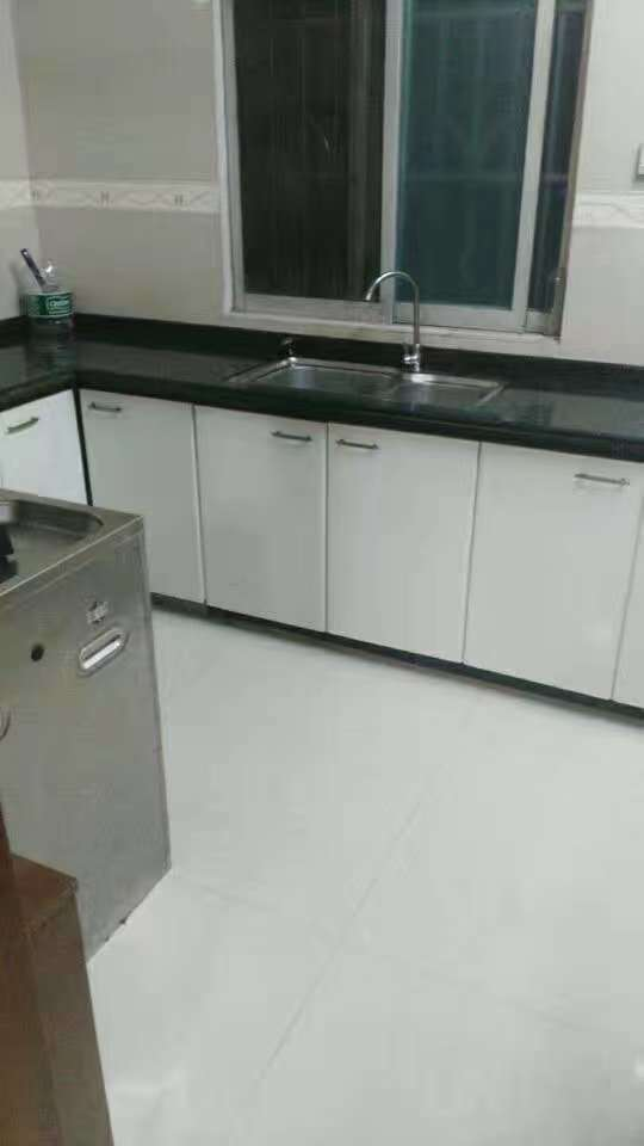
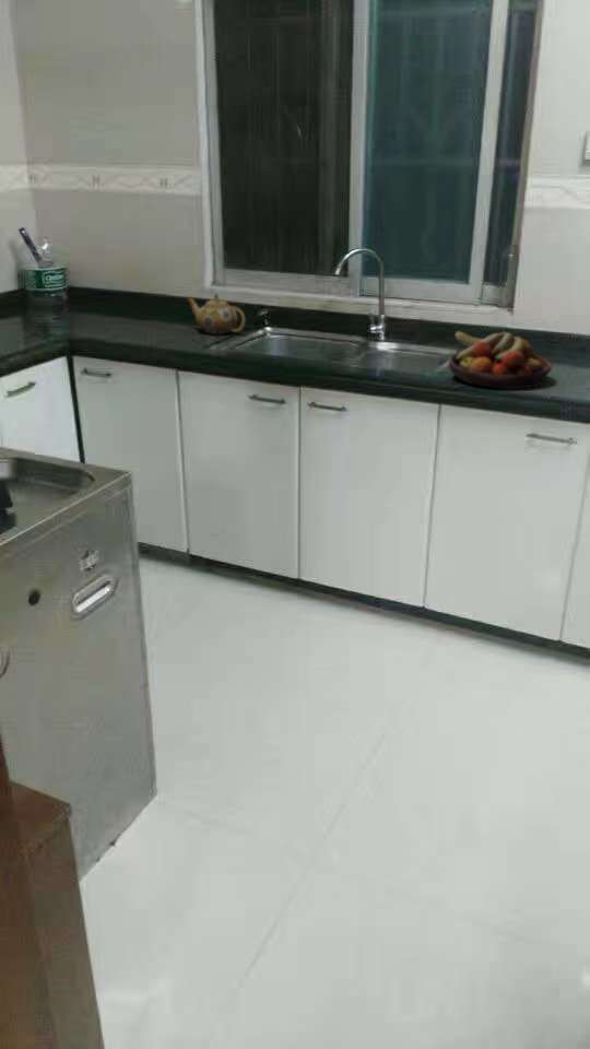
+ fruit bowl [448,330,553,390]
+ teapot [186,293,246,335]
